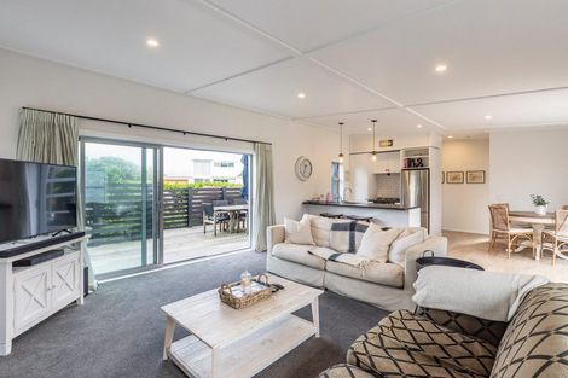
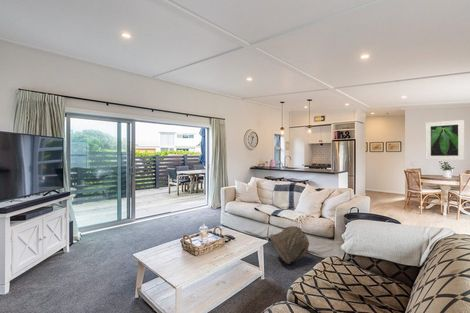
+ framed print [424,119,465,161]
+ bag [269,225,310,265]
